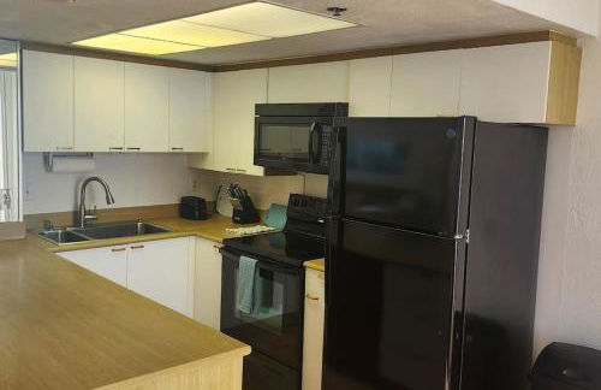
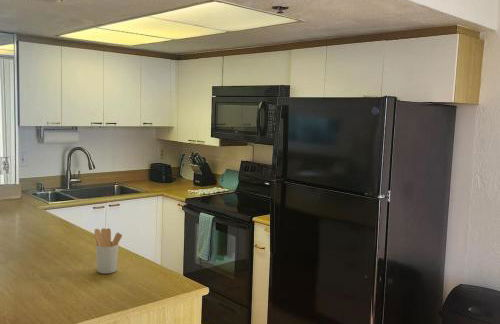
+ utensil holder [93,227,123,275]
